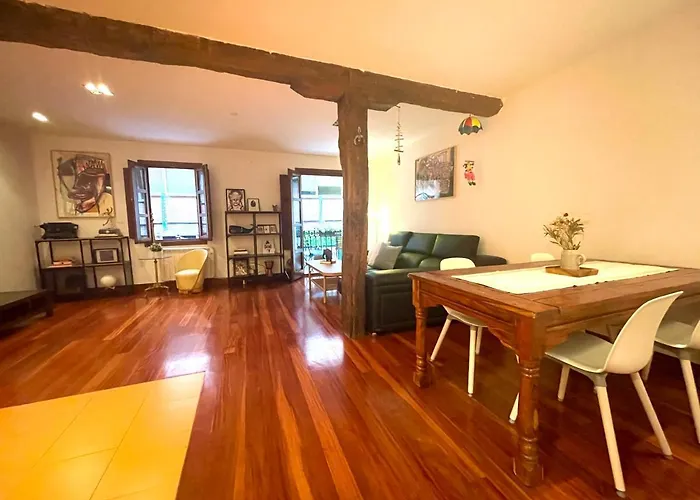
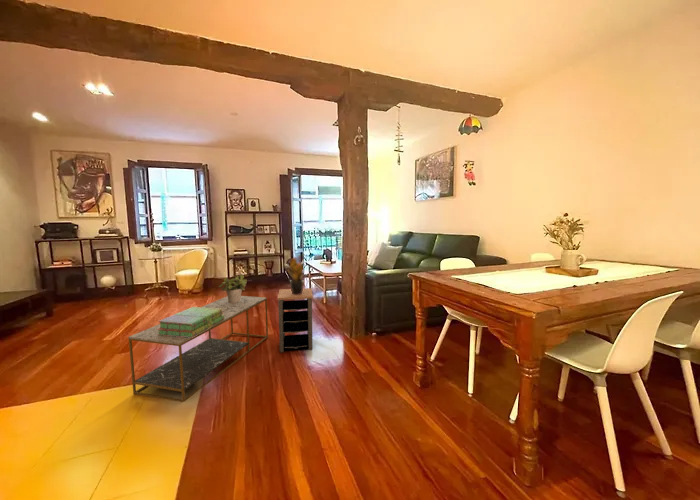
+ stack of books [157,306,224,338]
+ potted plant [217,274,248,303]
+ potted plant [283,256,309,295]
+ side table [277,287,314,353]
+ coffee table [127,295,269,403]
